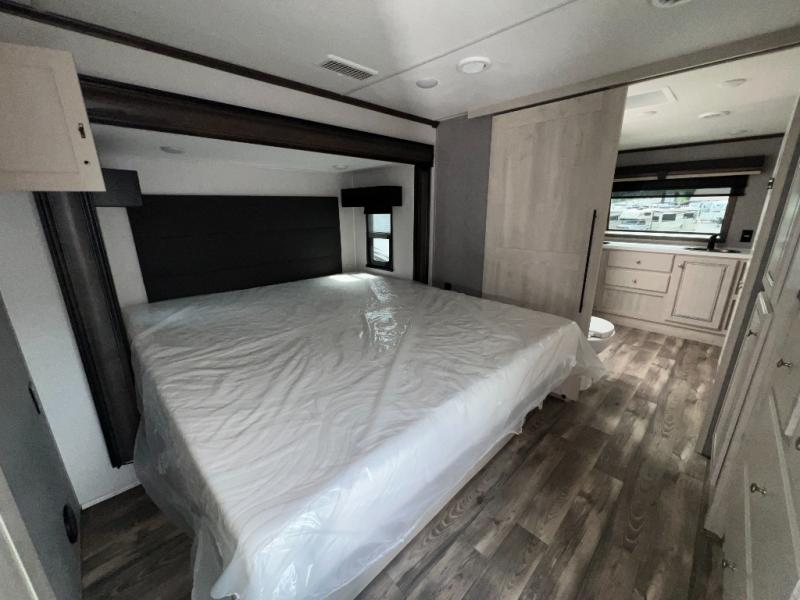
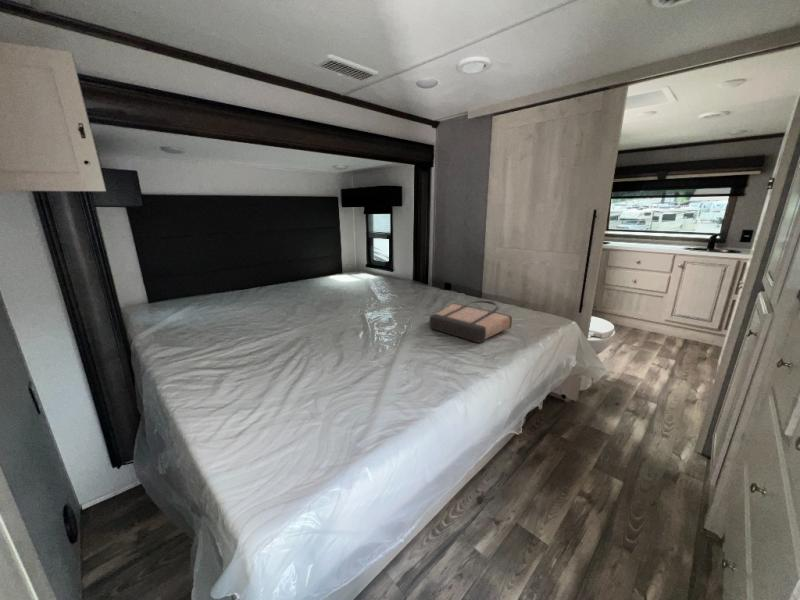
+ shopping bag [429,300,513,344]
